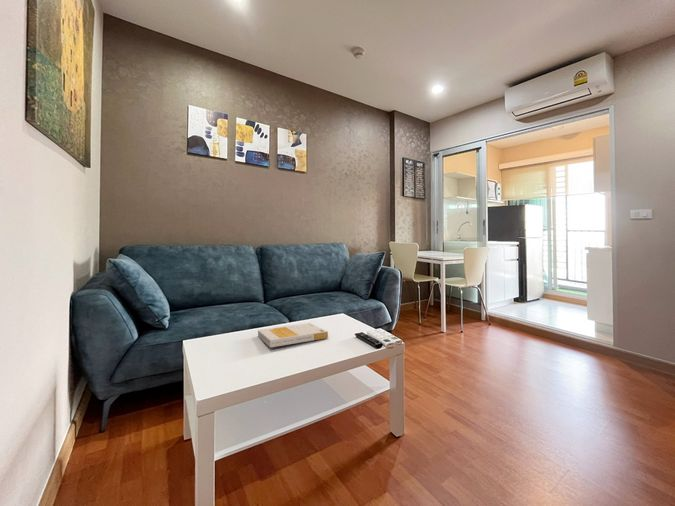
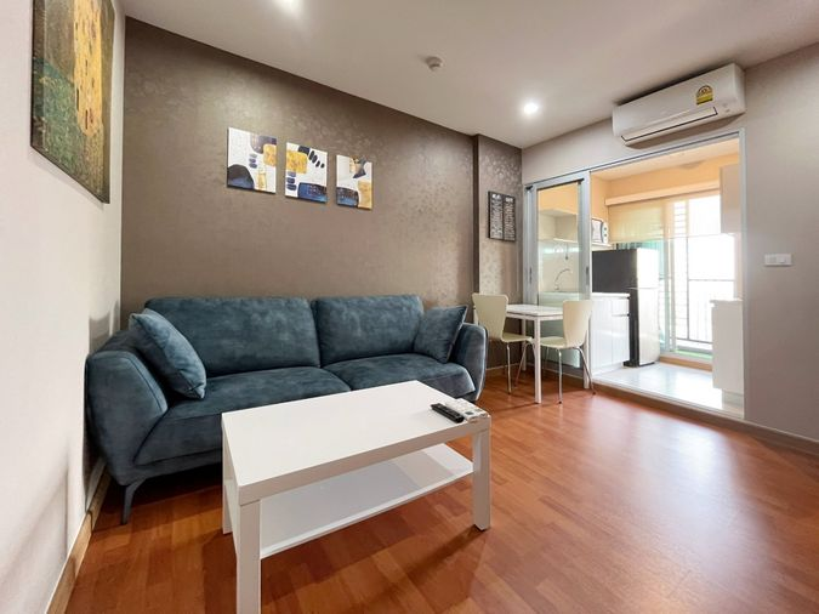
- book [257,322,329,349]
